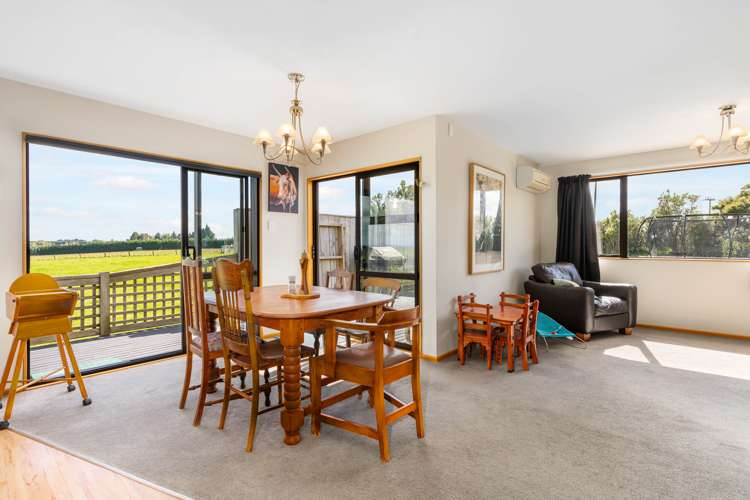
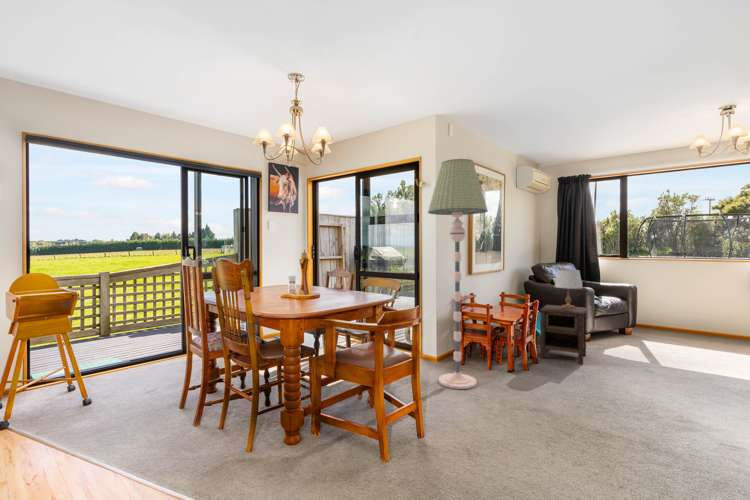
+ floor lamp [427,158,489,390]
+ nightstand [538,304,588,365]
+ table lamp [554,269,583,309]
